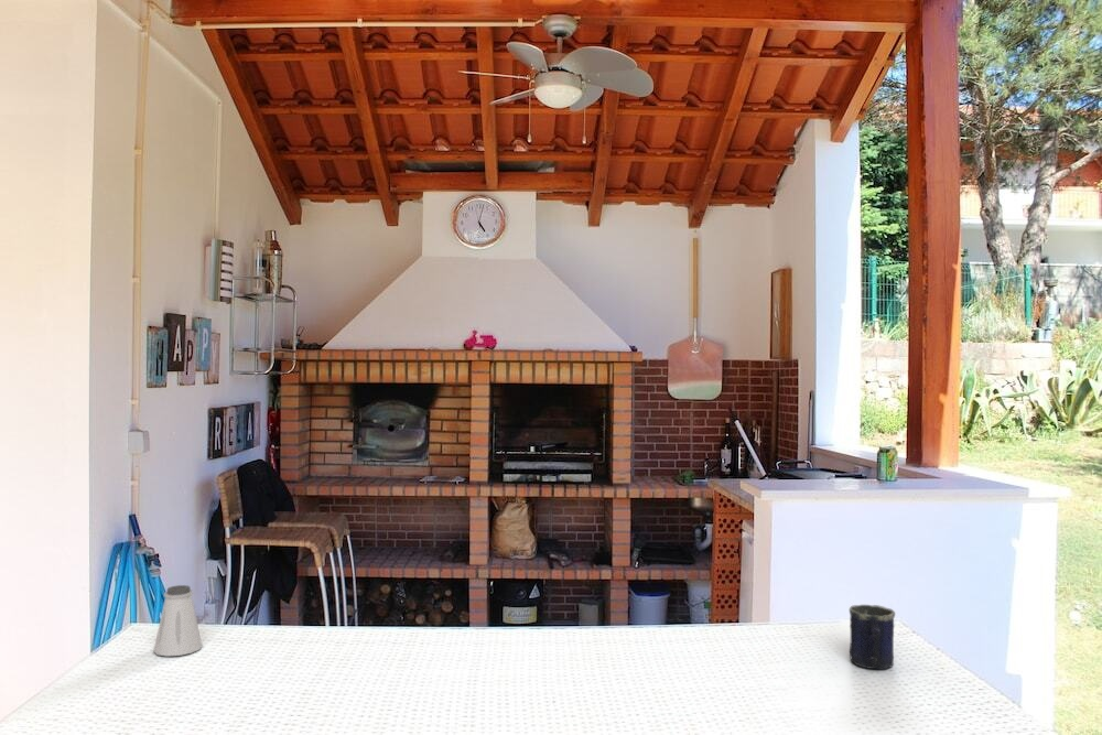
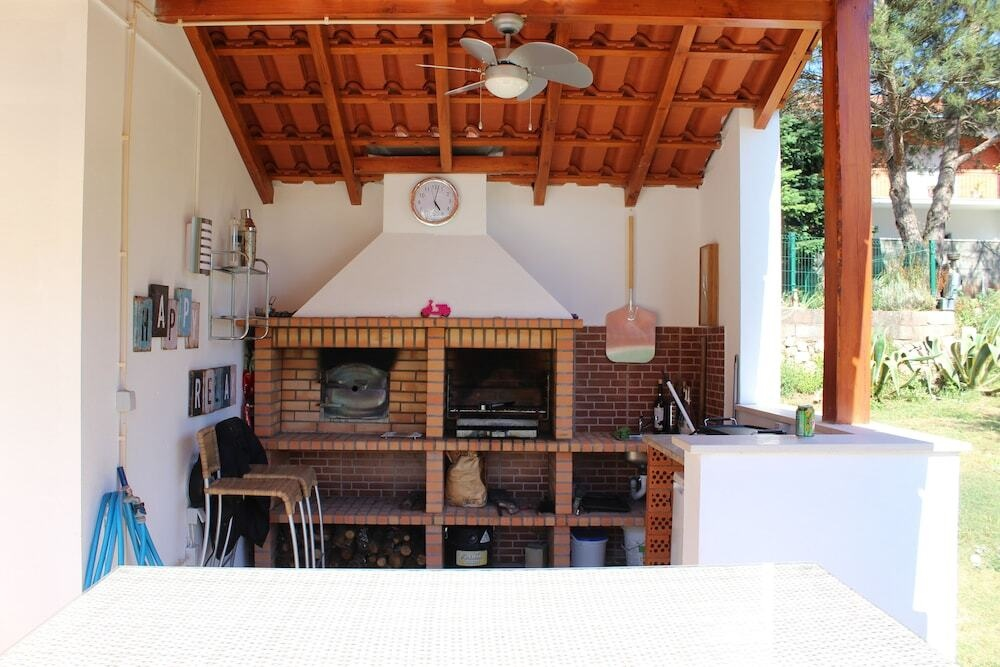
- mug [849,604,896,670]
- saltshaker [152,584,203,657]
